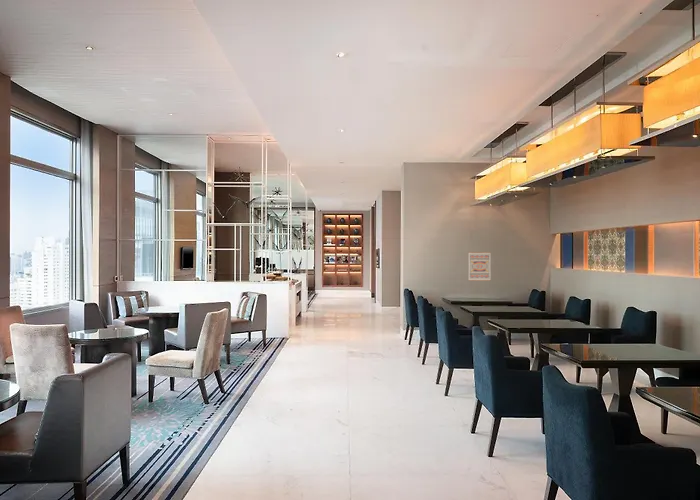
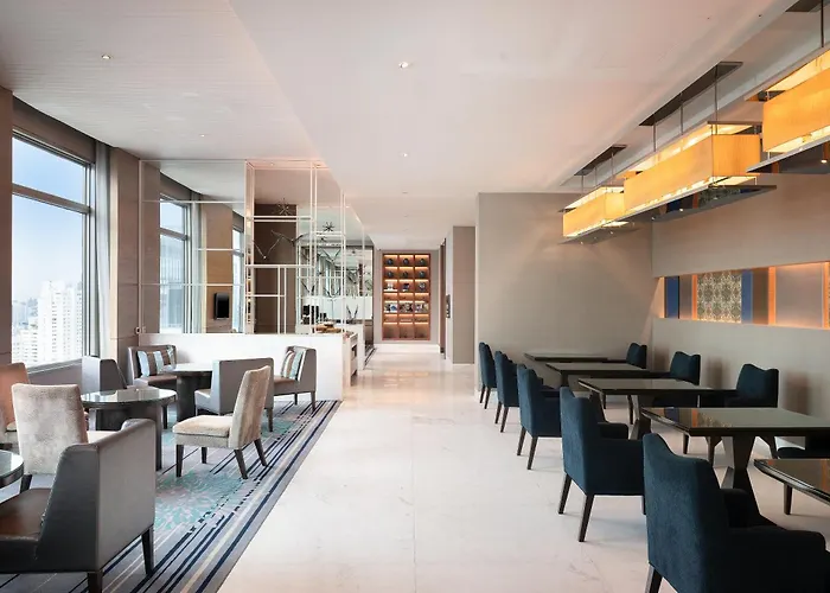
- wall art [468,251,492,282]
